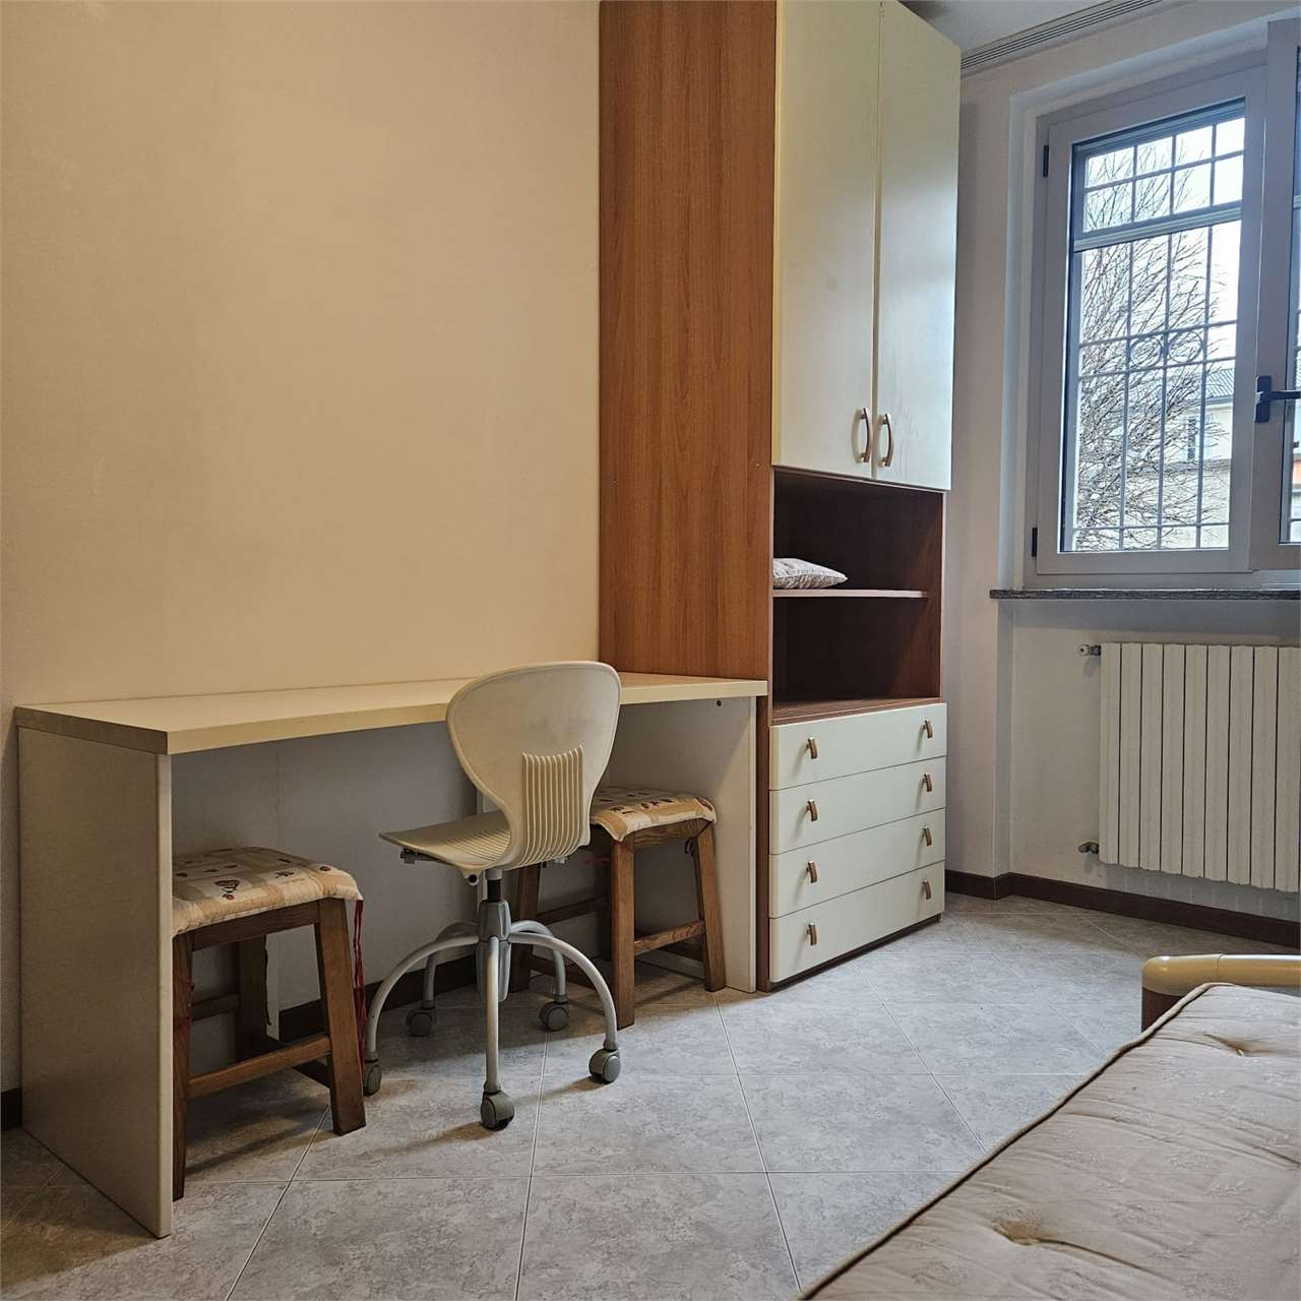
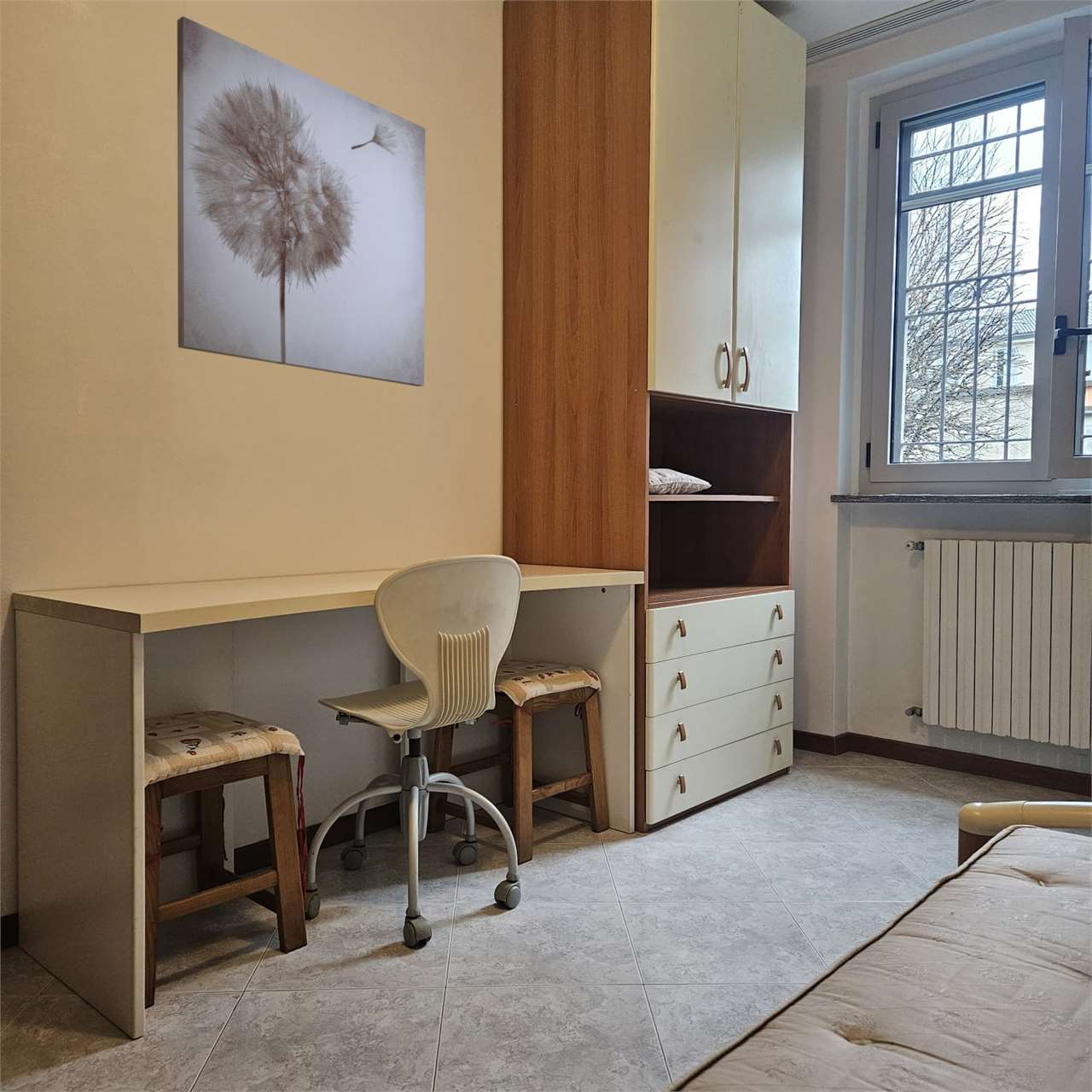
+ wall art [177,15,426,387]
